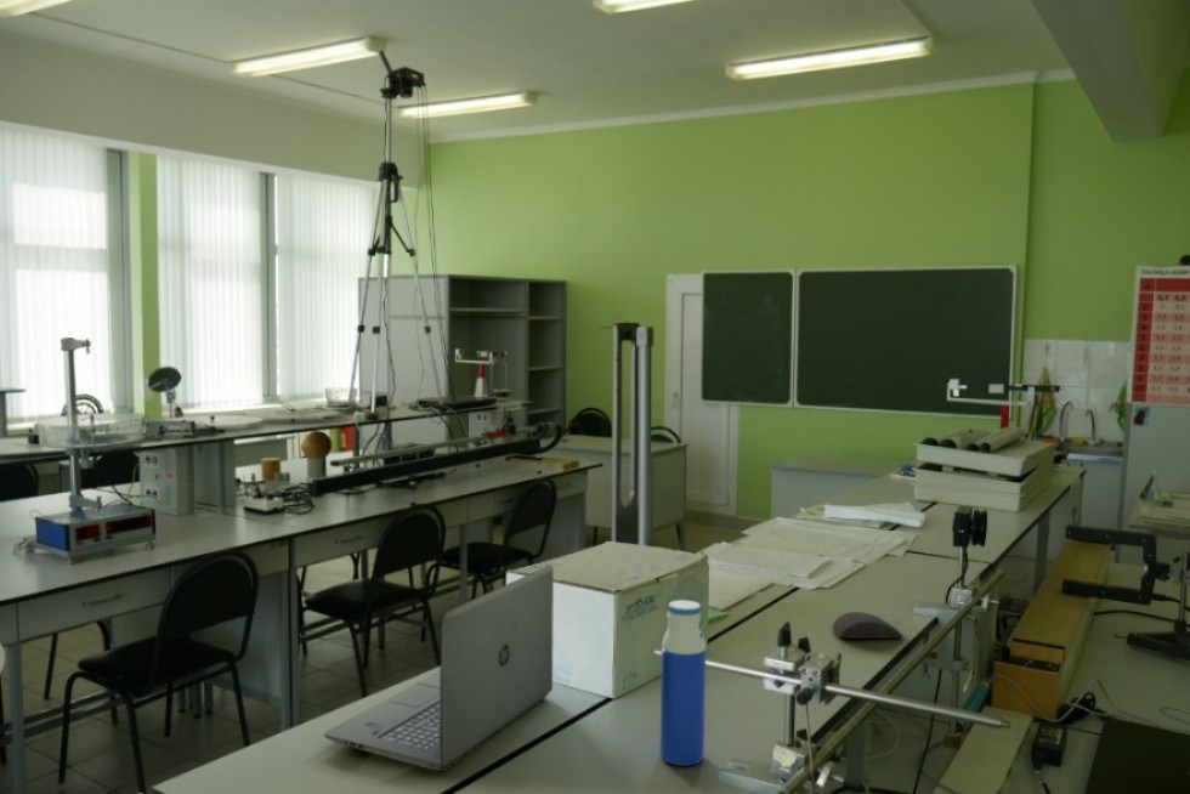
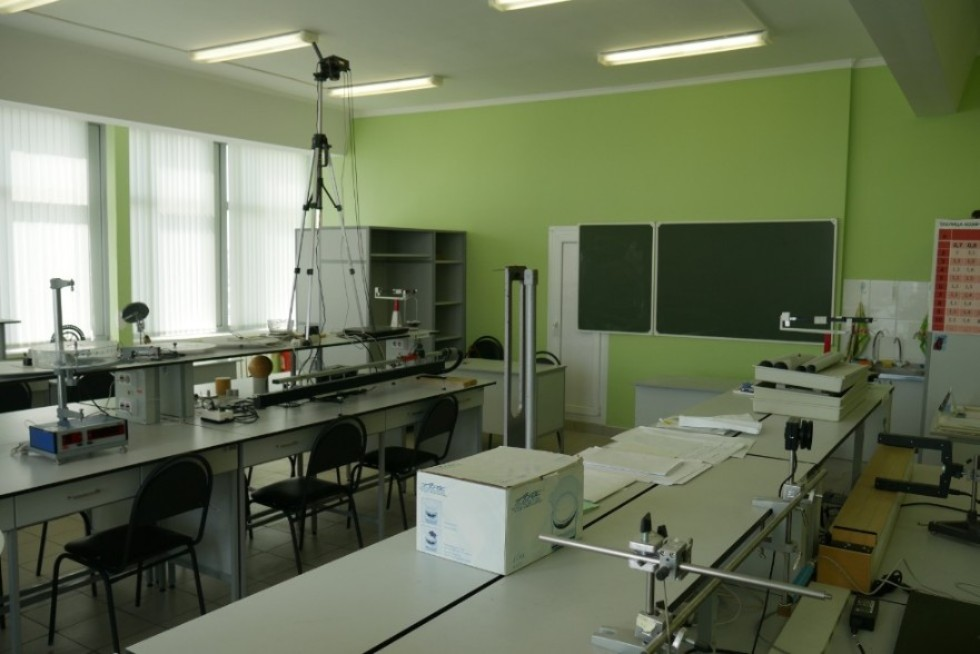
- computer mouse [831,611,903,640]
- water bottle [659,599,707,767]
- laptop [323,565,555,772]
